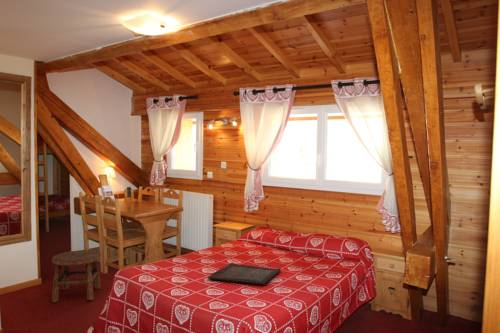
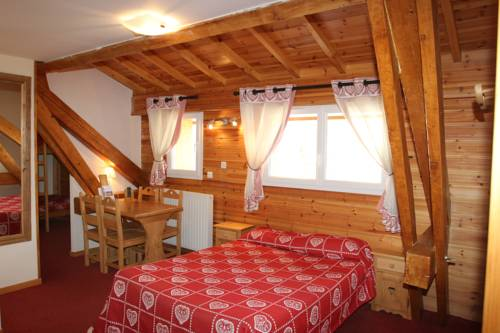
- serving tray [207,262,282,286]
- stool [51,249,102,303]
